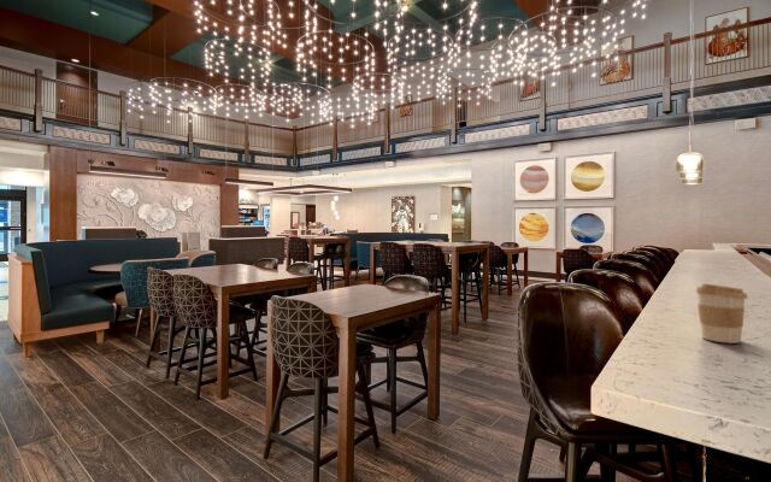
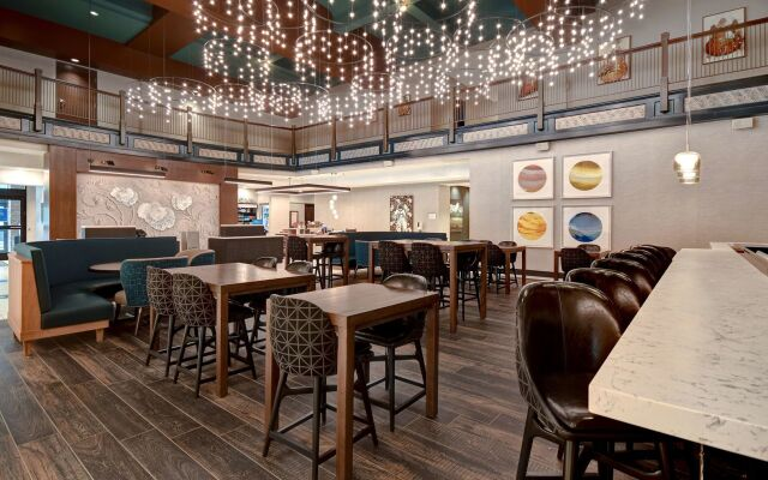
- coffee cup [695,282,749,345]
